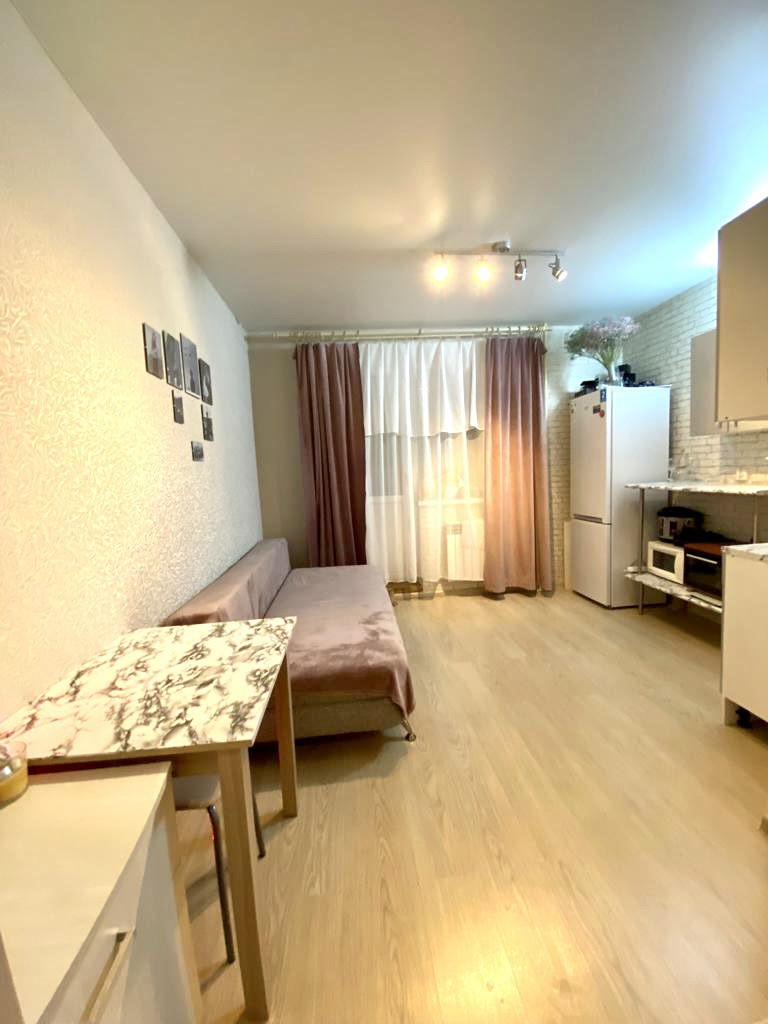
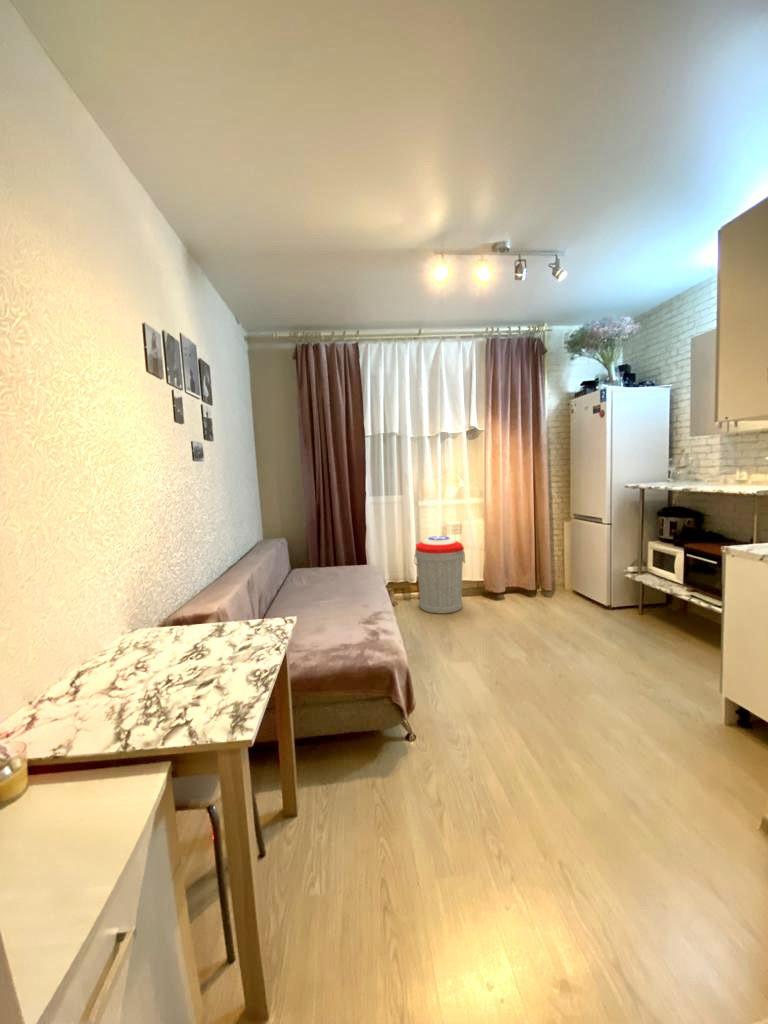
+ trash can [413,535,466,615]
